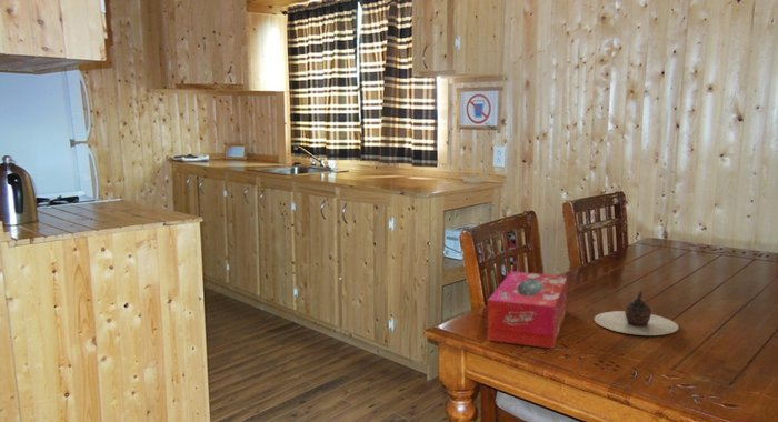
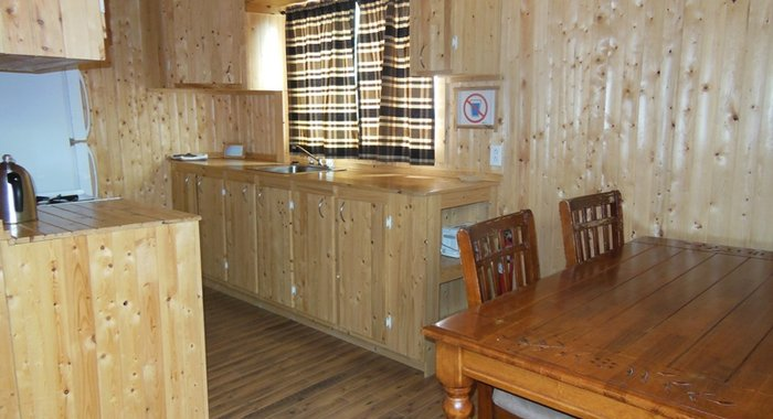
- teapot [594,289,679,336]
- tissue box [487,270,568,350]
